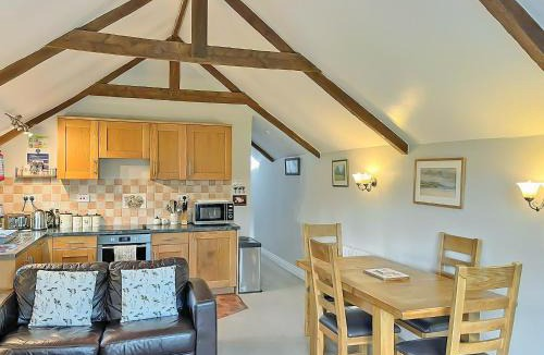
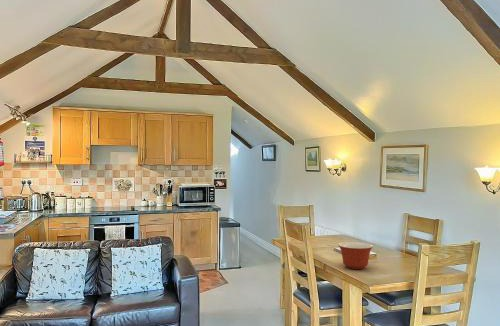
+ mixing bowl [337,241,374,270]
